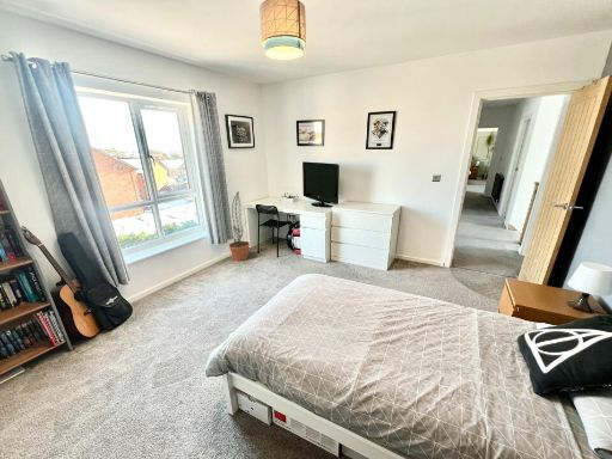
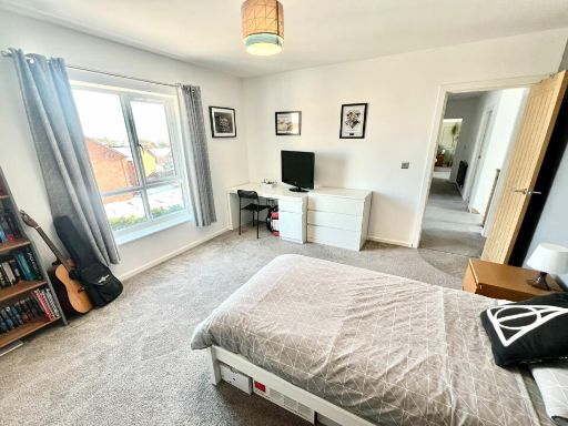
- decorative plant [228,190,251,262]
